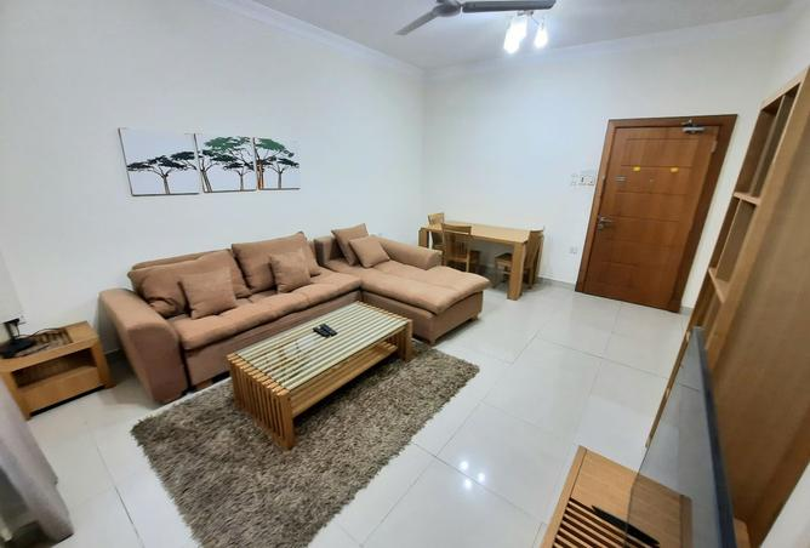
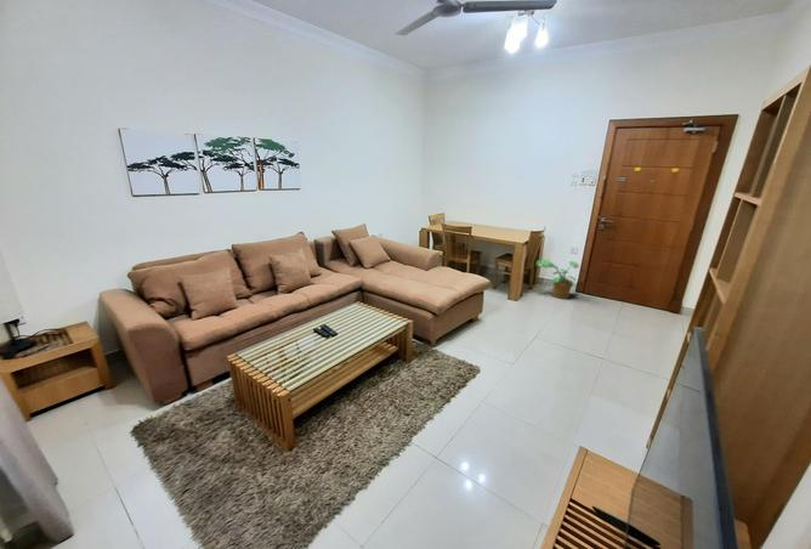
+ potted plant [534,259,580,300]
